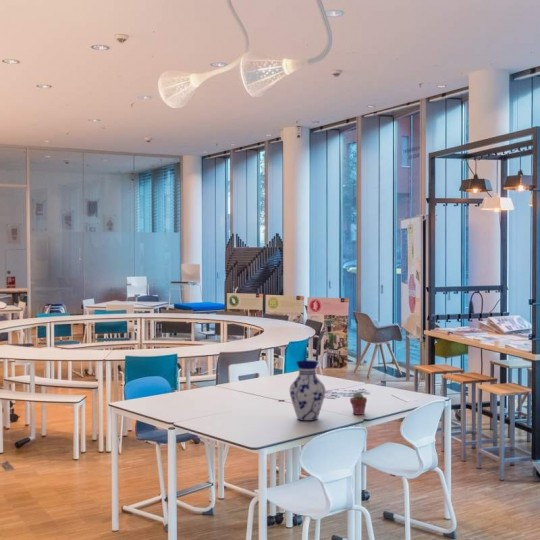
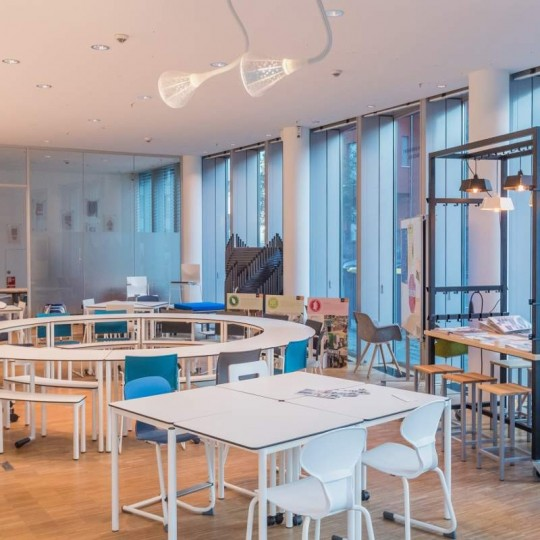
- potted succulent [349,391,368,416]
- vase [288,359,326,422]
